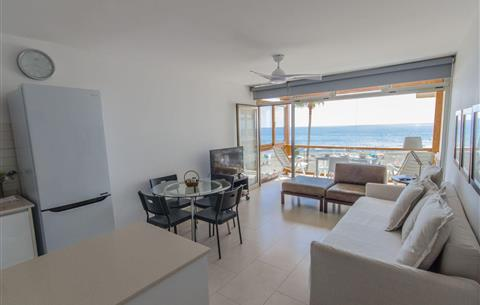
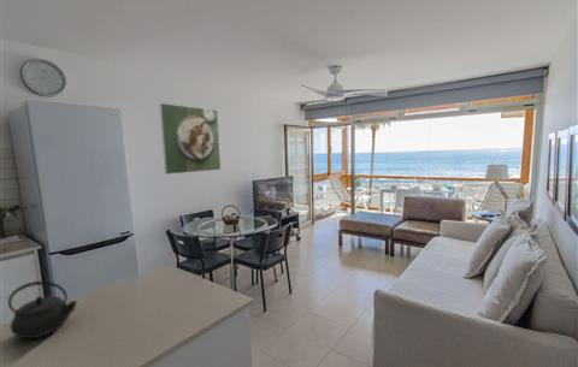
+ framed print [158,102,222,176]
+ kettle [7,280,78,339]
